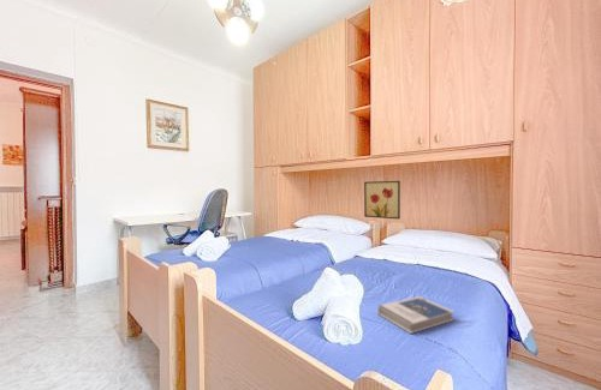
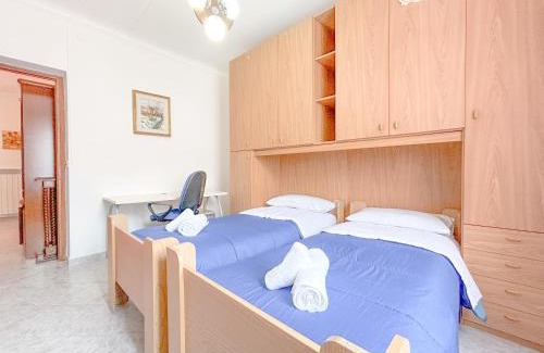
- wall art [363,180,401,221]
- hardback book [376,295,456,335]
